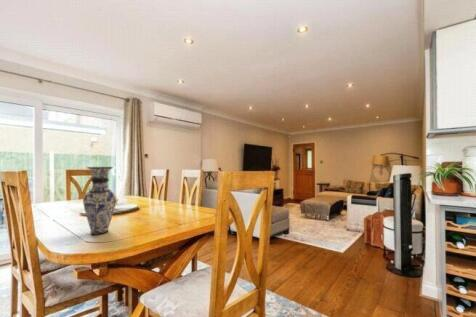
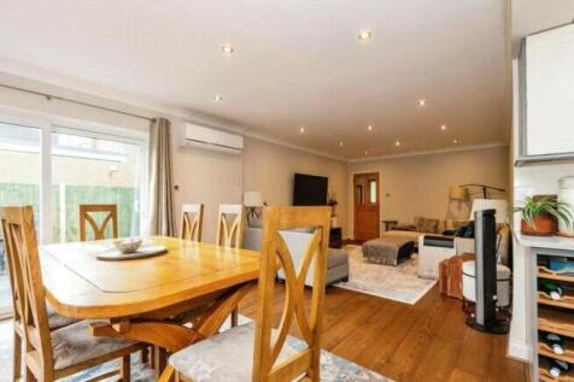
- vase [82,166,117,236]
